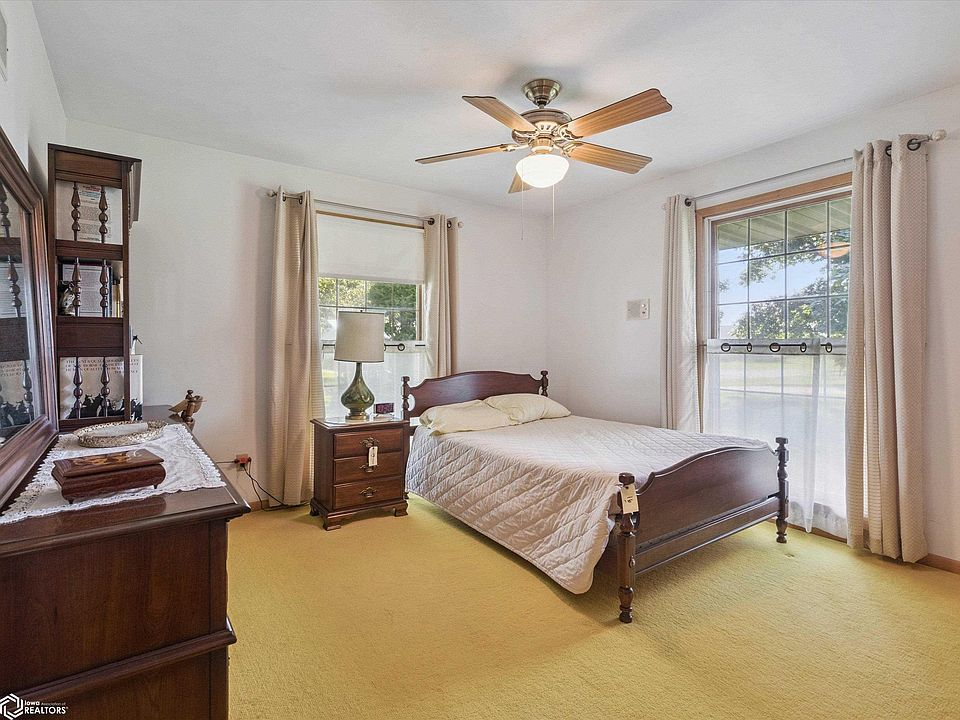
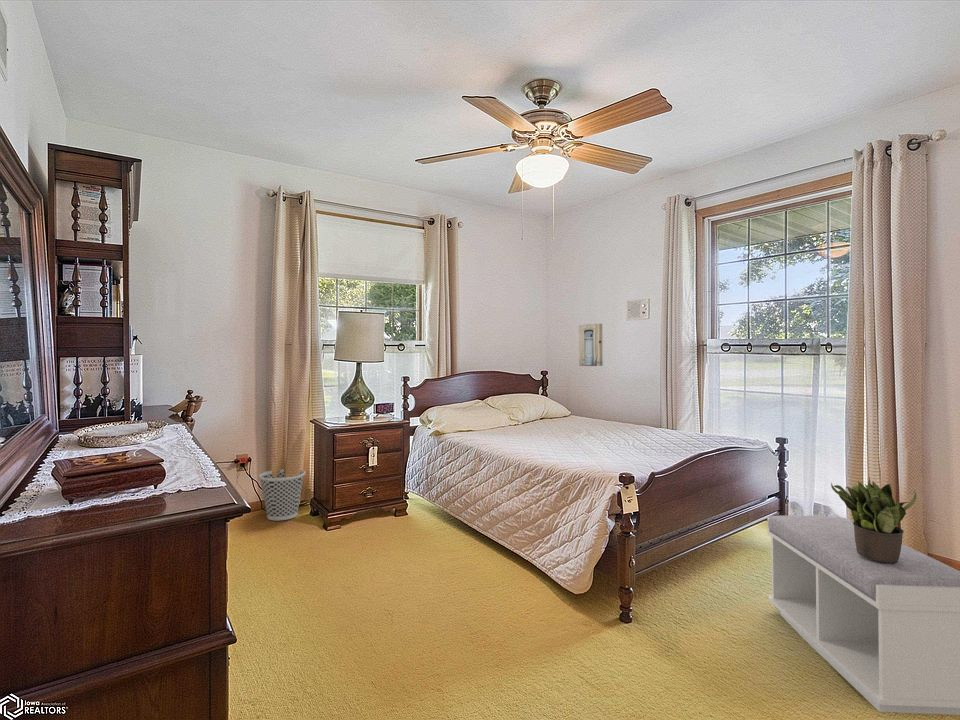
+ wastebasket [258,468,306,521]
+ wall art [578,323,604,367]
+ potted plant [830,477,917,563]
+ bench [767,515,960,716]
